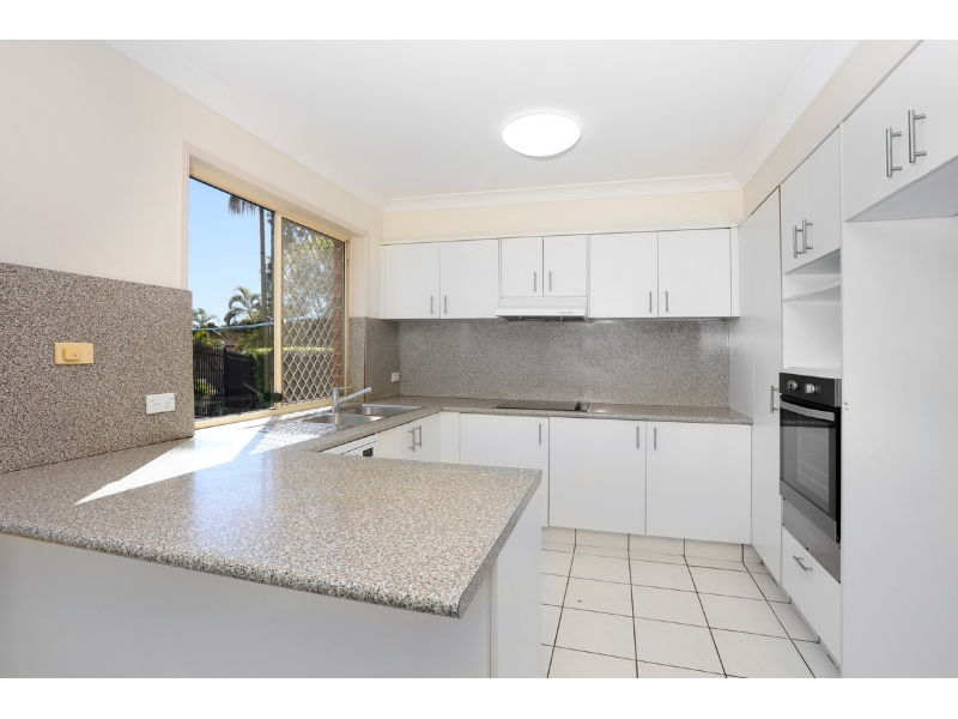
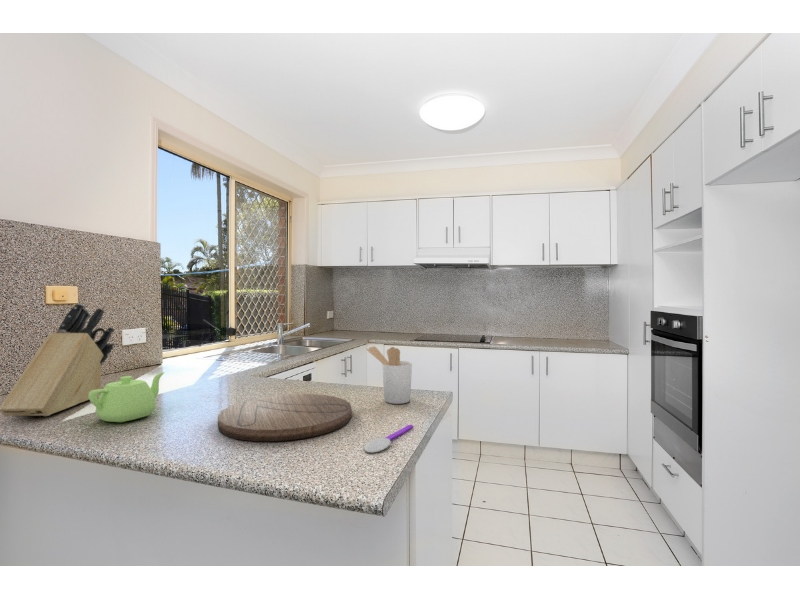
+ cutting board [217,393,353,442]
+ utensil holder [366,345,413,405]
+ teapot [88,371,166,423]
+ knife block [0,302,116,418]
+ spoon [363,424,414,454]
